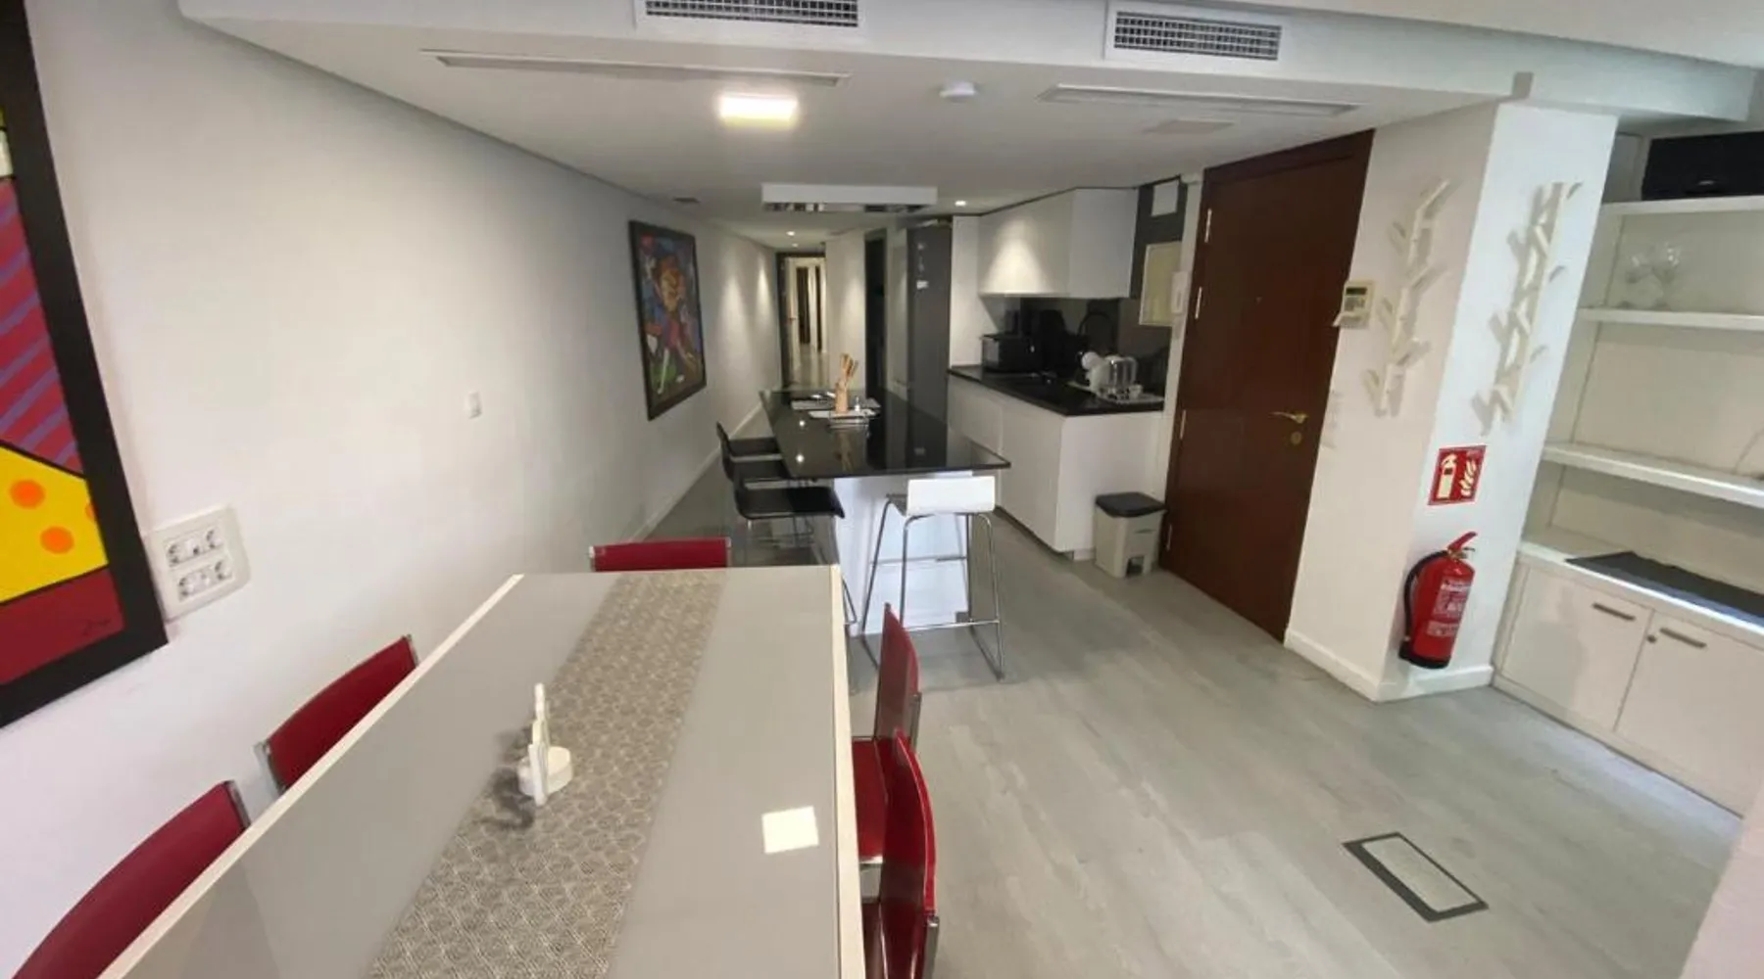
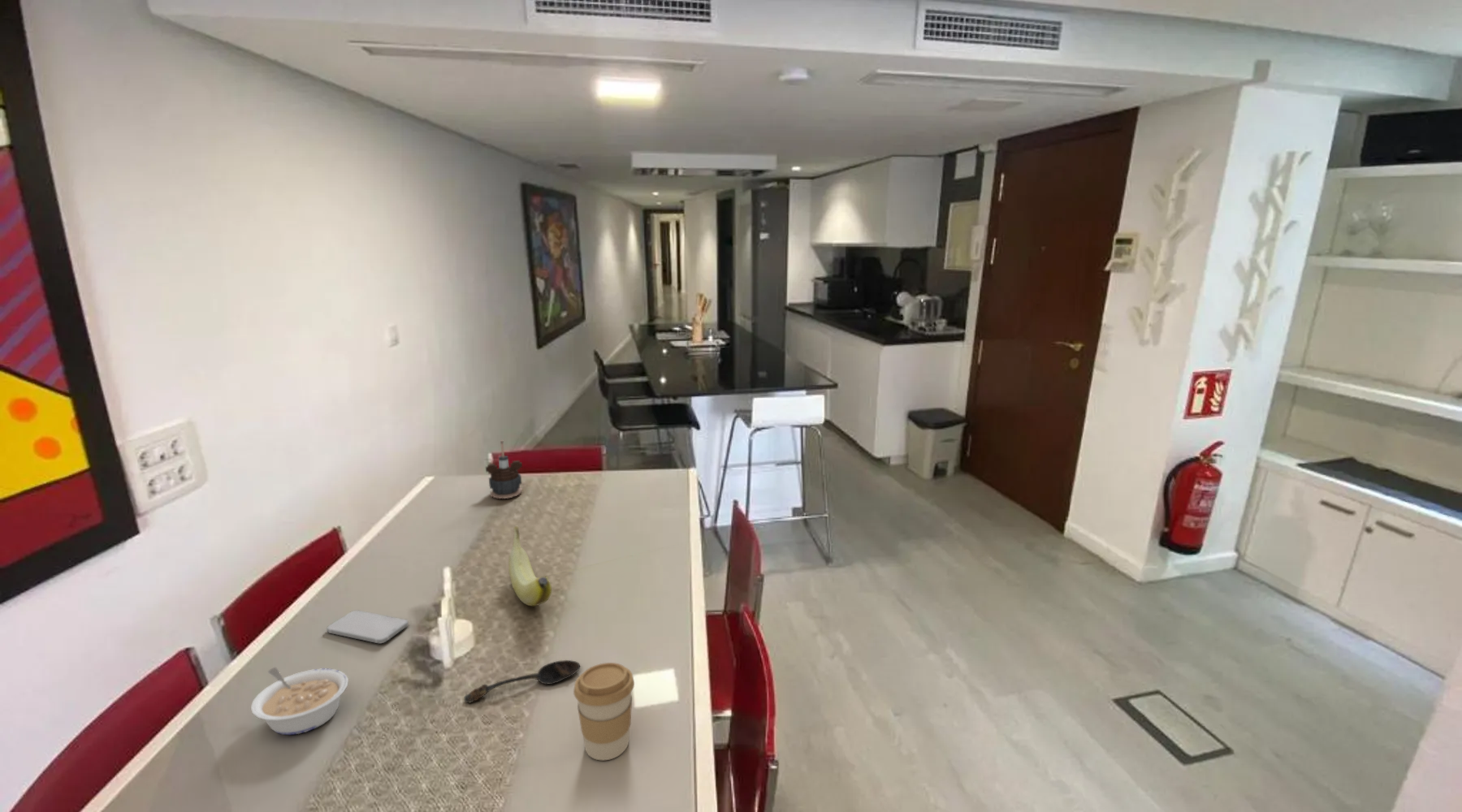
+ banana [508,525,552,607]
+ smartphone [326,609,409,644]
+ coffee cup [573,662,635,761]
+ legume [250,667,349,736]
+ spoon [463,659,581,704]
+ candle [485,439,523,499]
